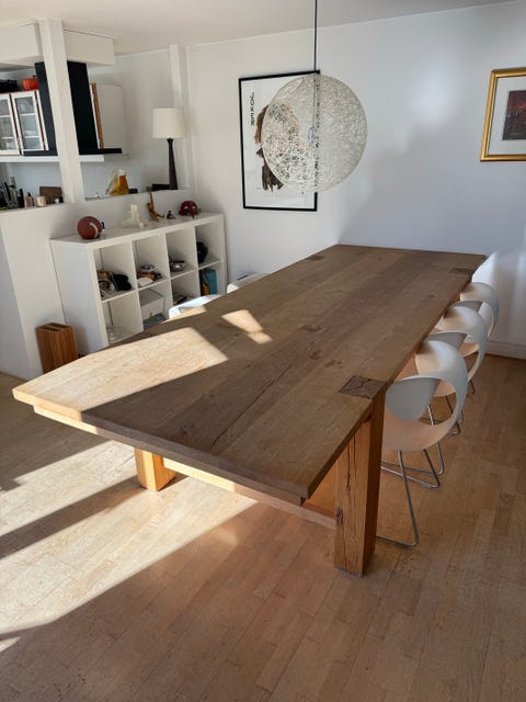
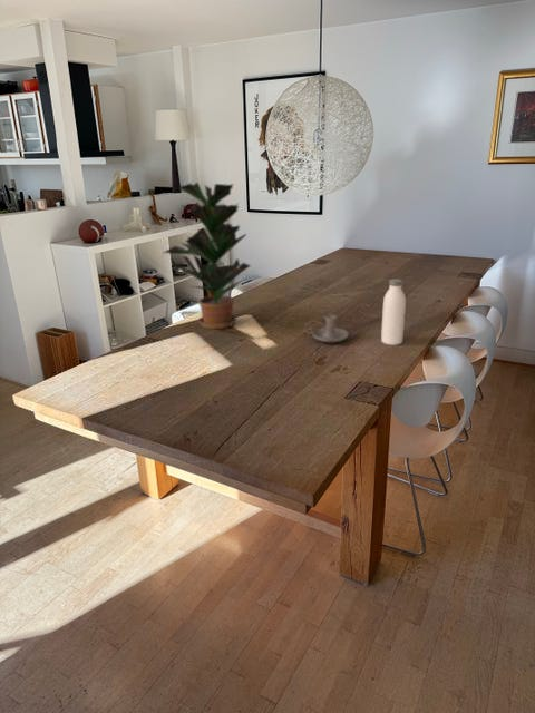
+ candle holder [303,314,350,343]
+ potted plant [163,182,252,330]
+ water bottle [380,279,407,346]
